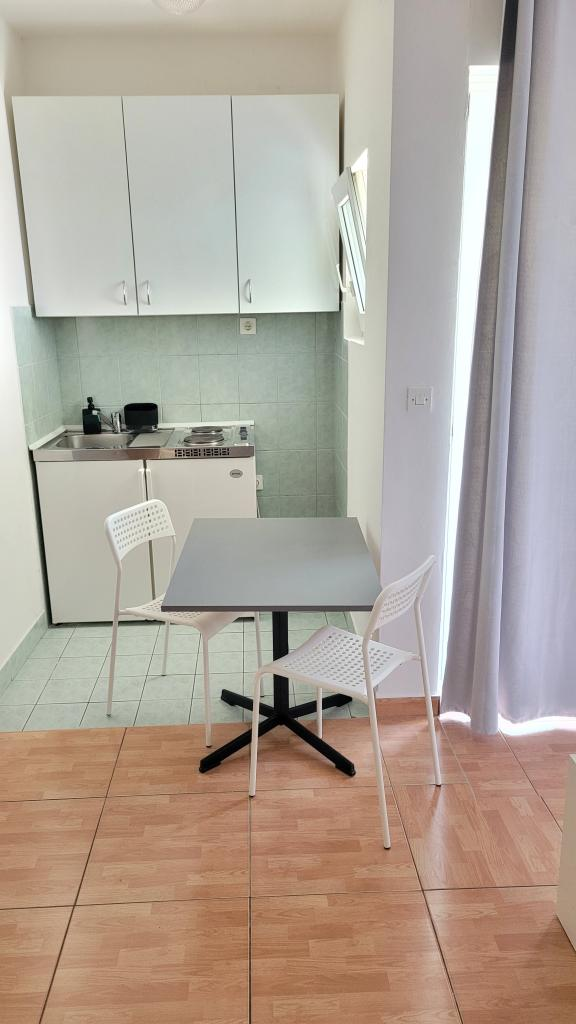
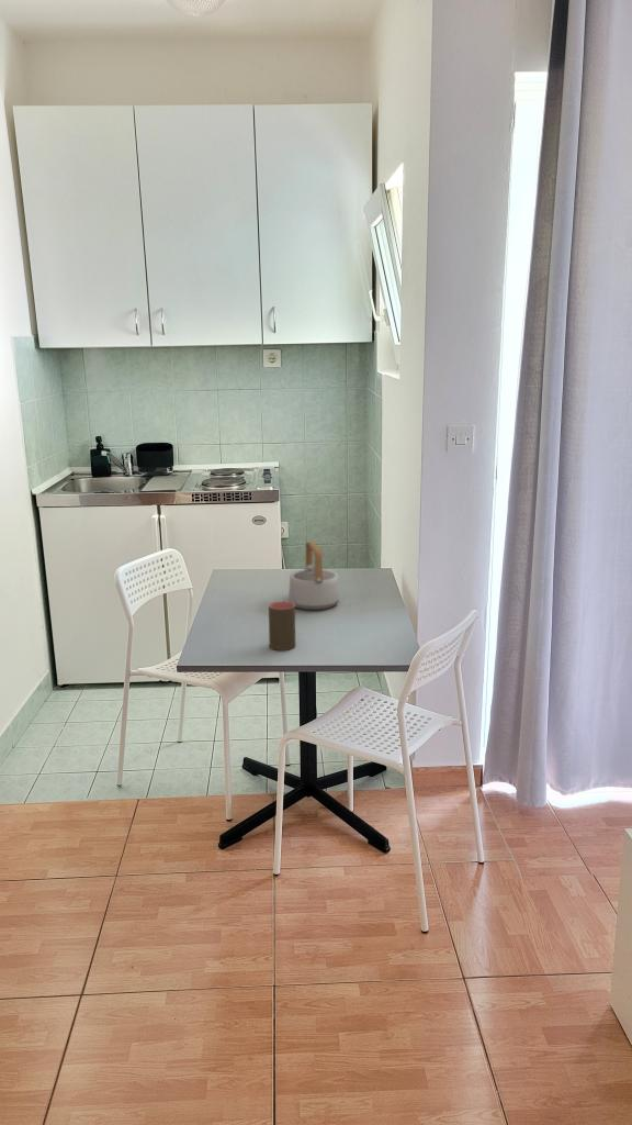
+ teapot [287,541,340,611]
+ cup [268,601,296,651]
